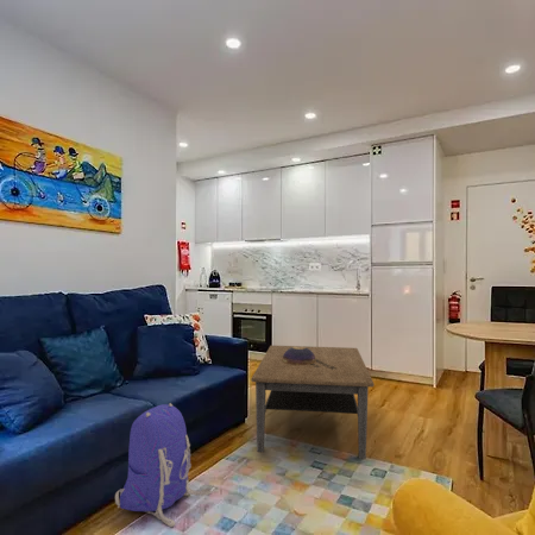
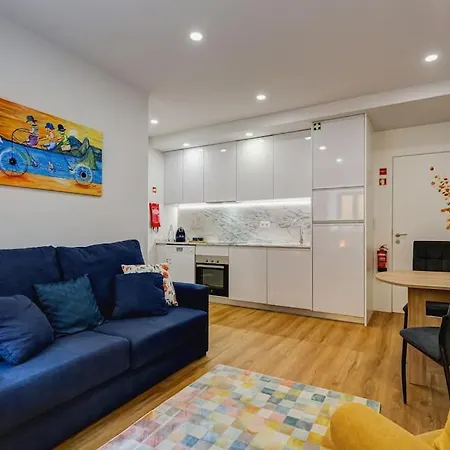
- decorative bowl [282,345,316,365]
- coffee table [250,345,376,460]
- backpack [114,402,212,528]
